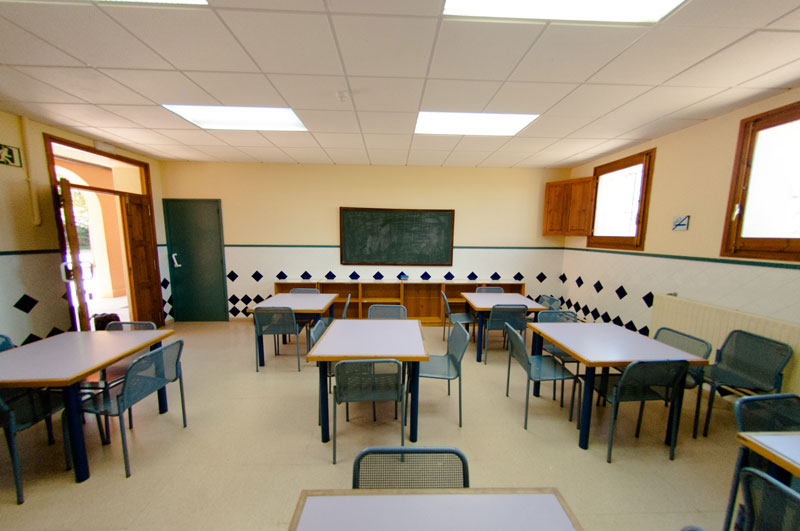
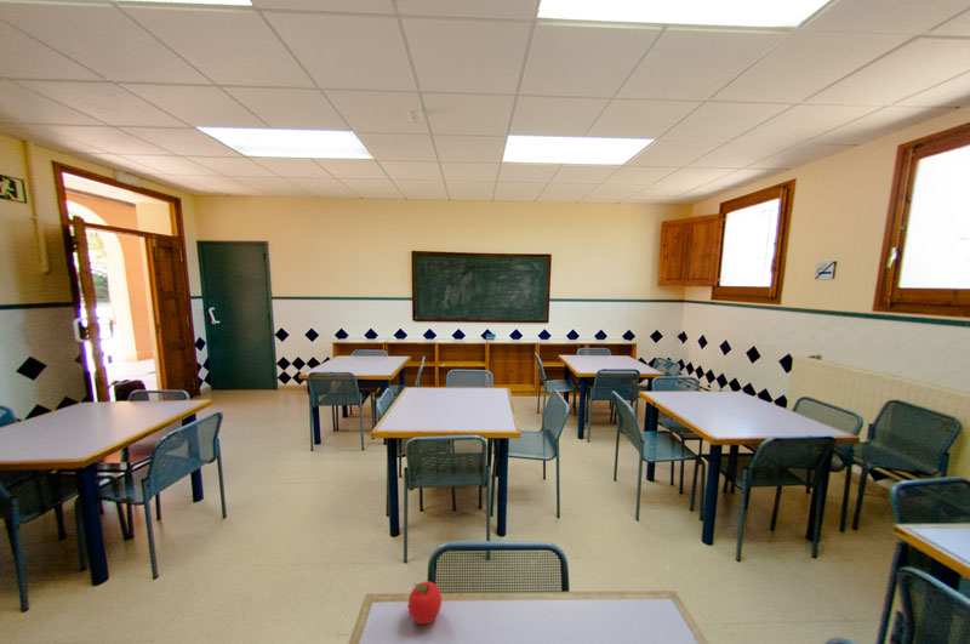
+ apple [406,580,443,626]
